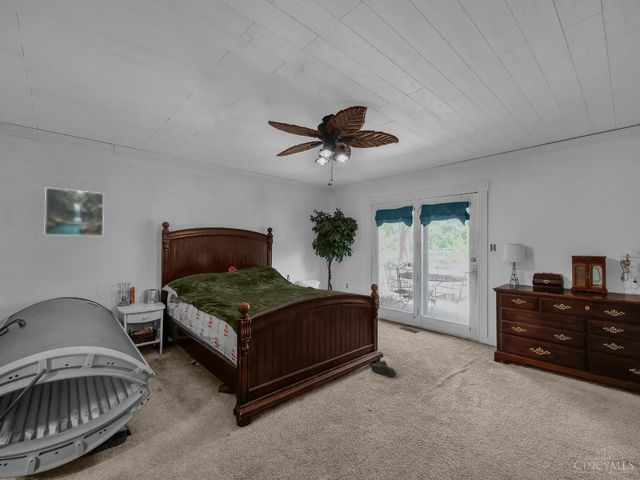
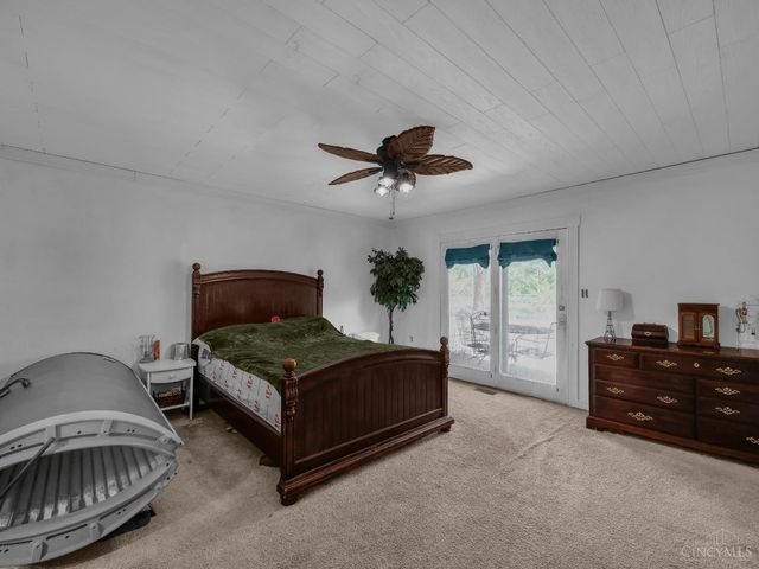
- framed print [43,187,105,237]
- sneaker [370,360,397,378]
